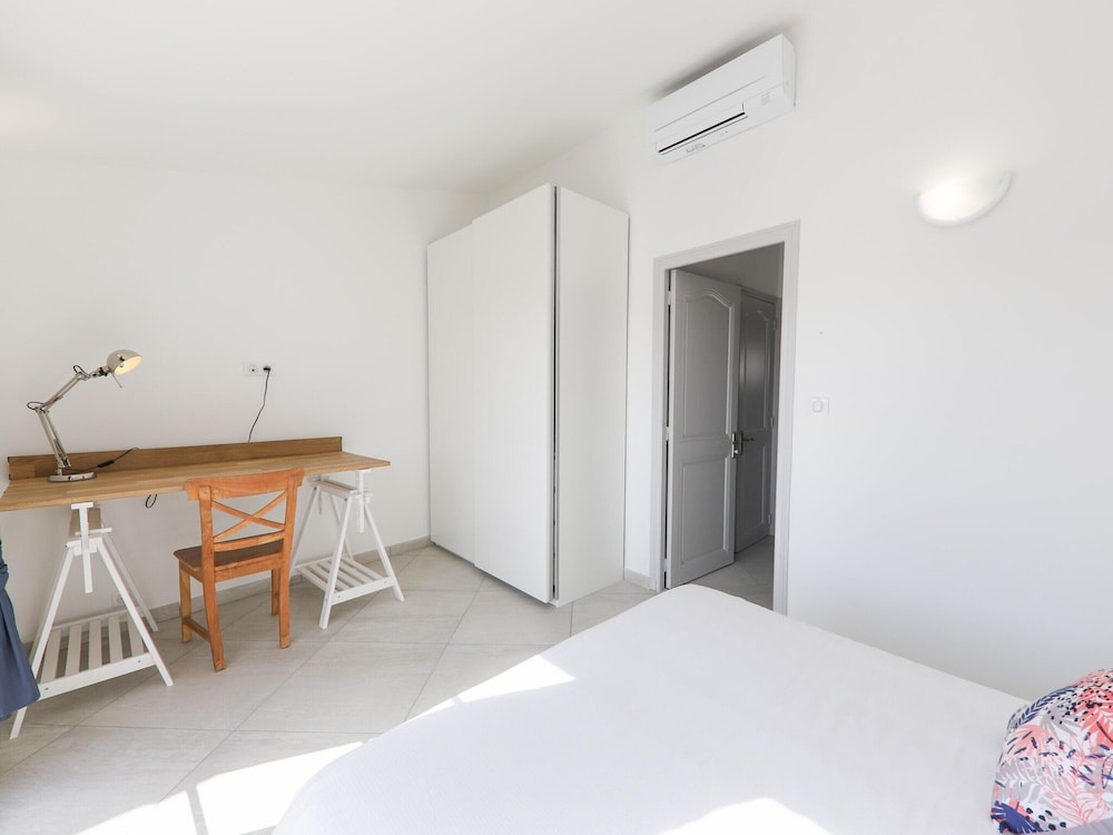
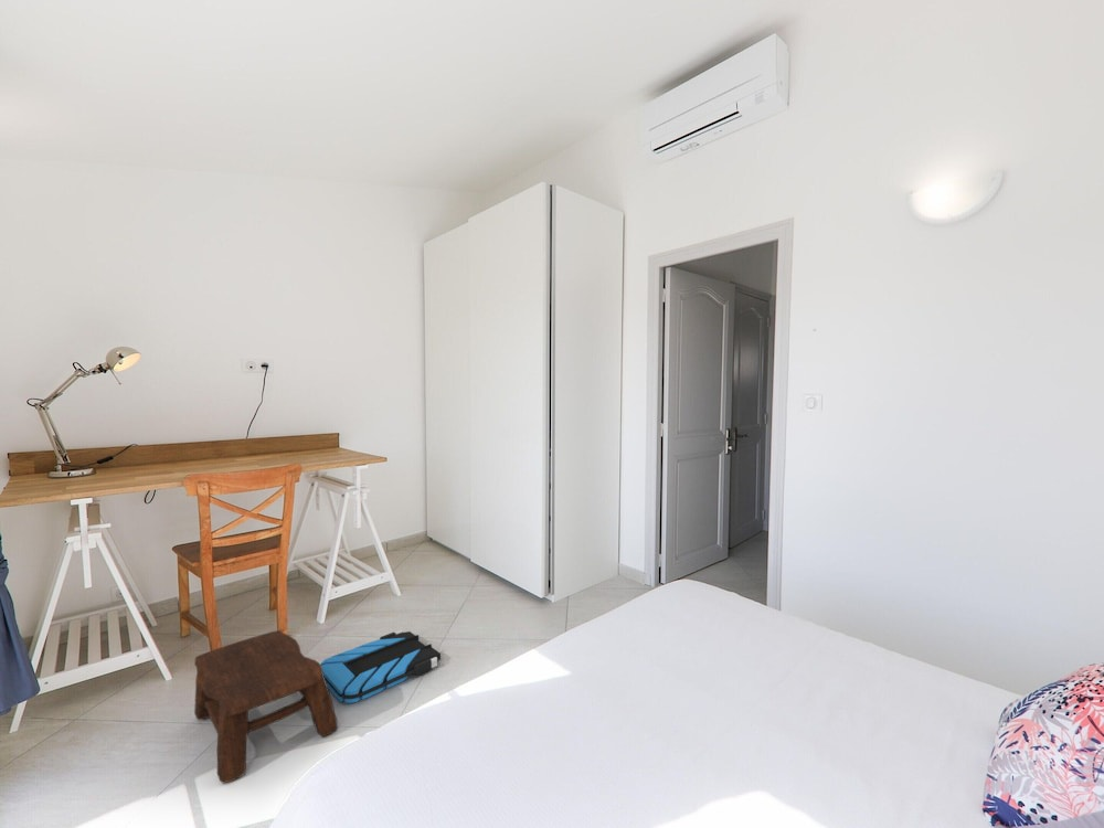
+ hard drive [320,629,442,704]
+ stool [193,629,339,785]
